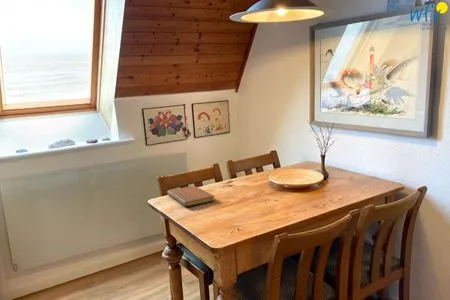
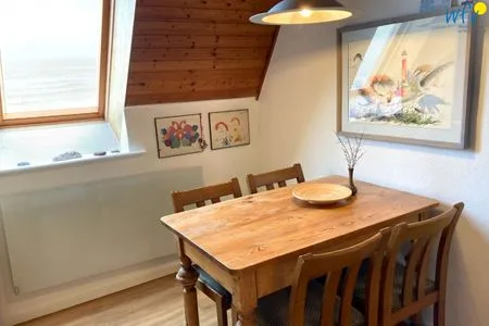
- notebook [166,185,216,208]
